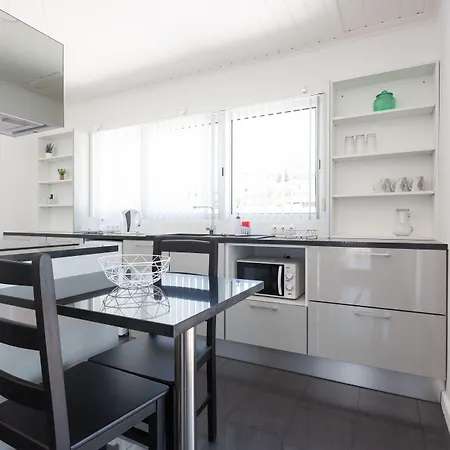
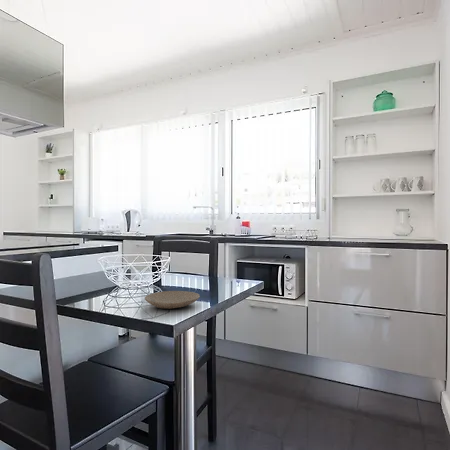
+ plate [144,290,201,310]
